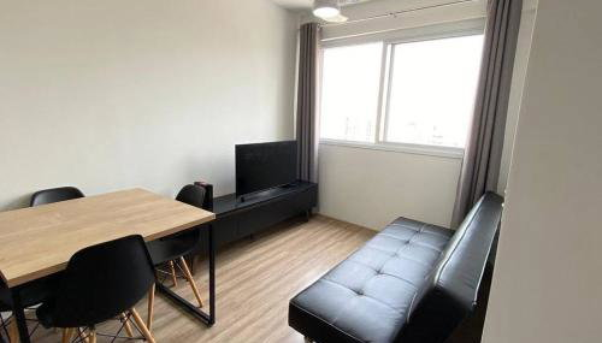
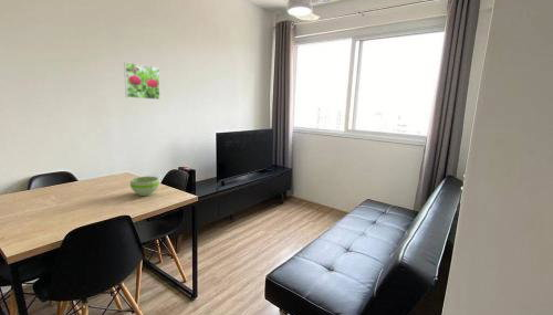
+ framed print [123,61,161,101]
+ bowl [129,176,160,197]
